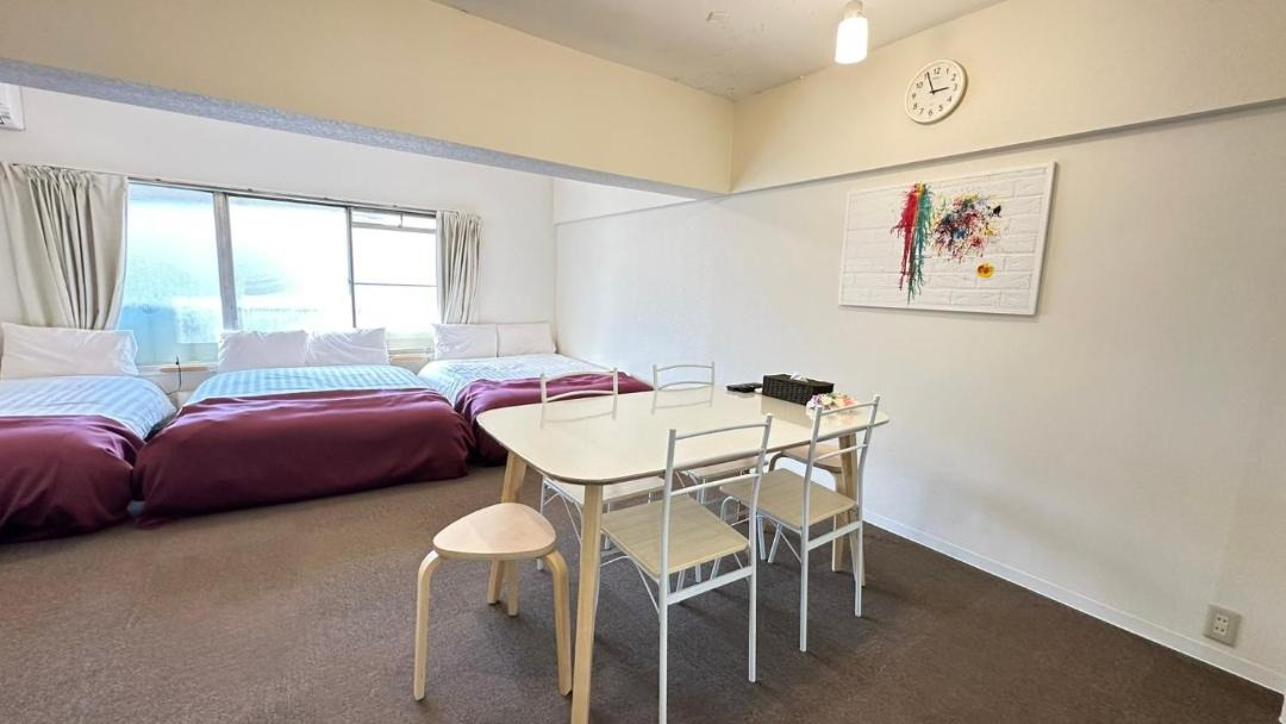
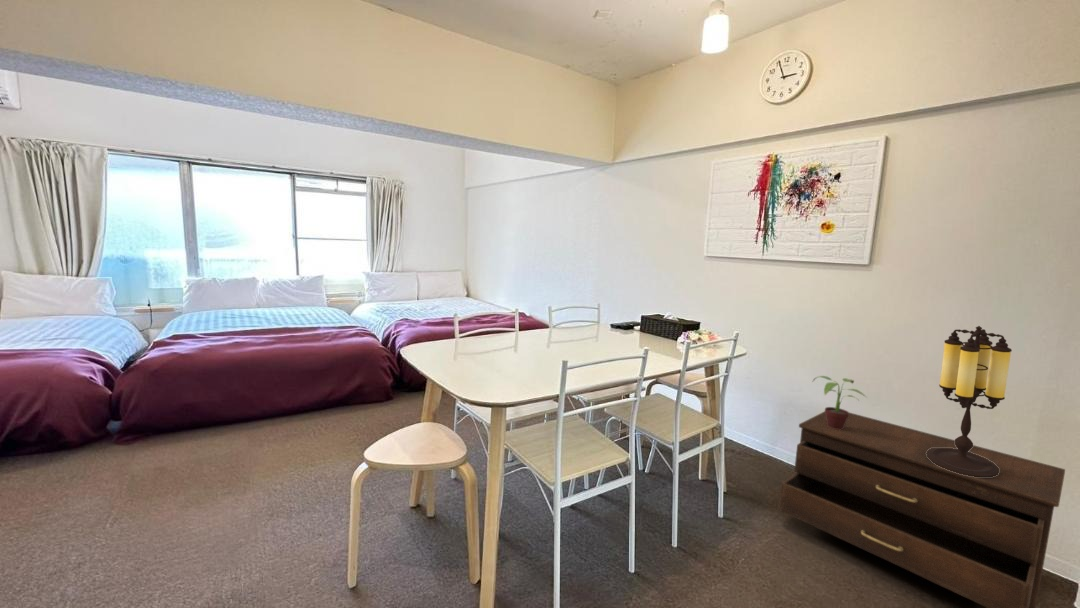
+ table lamp [926,325,1013,477]
+ drawer [778,410,1066,608]
+ potted plant [812,375,868,430]
